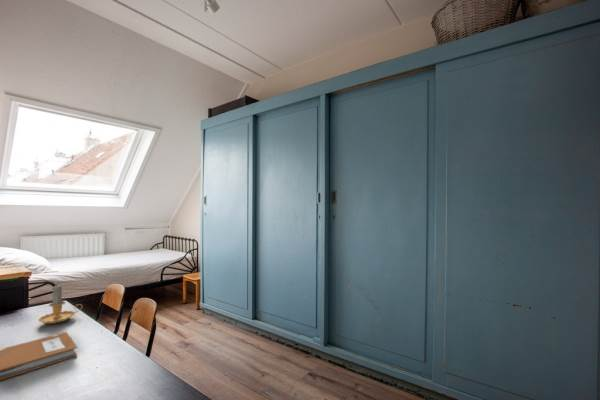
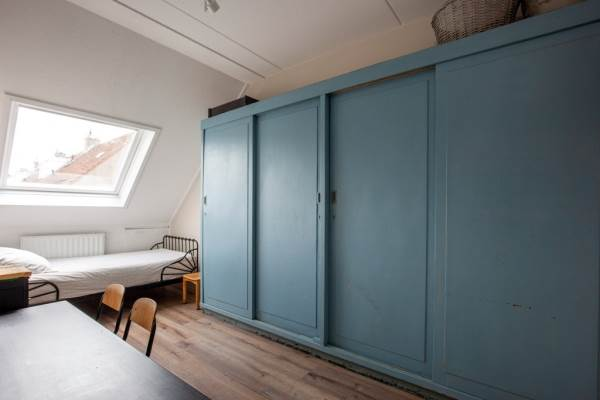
- notebook [0,331,78,381]
- candle [38,284,83,325]
